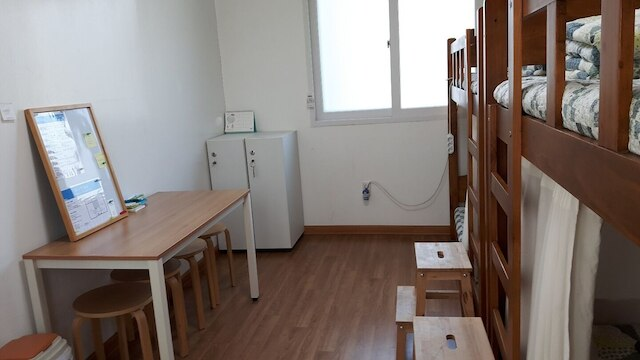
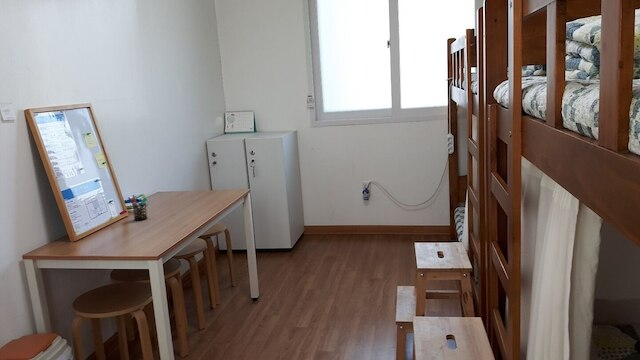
+ pen holder [127,194,148,221]
